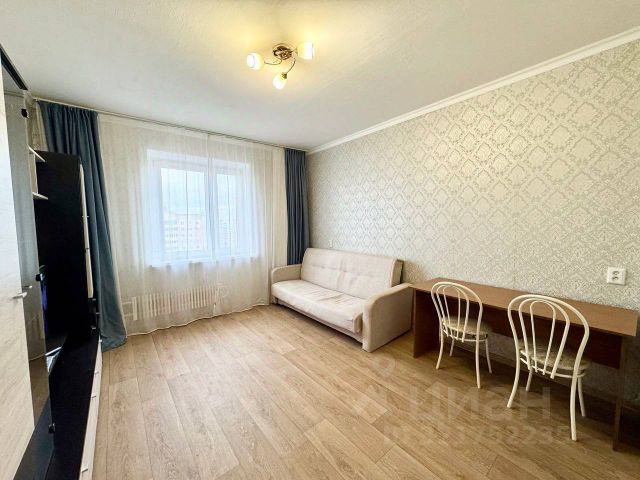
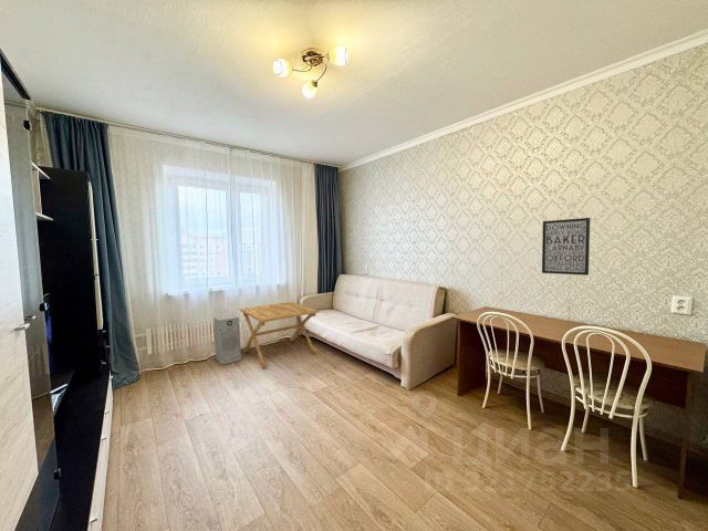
+ side table [239,301,321,368]
+ air purifier [214,313,242,365]
+ wall art [541,217,591,277]
